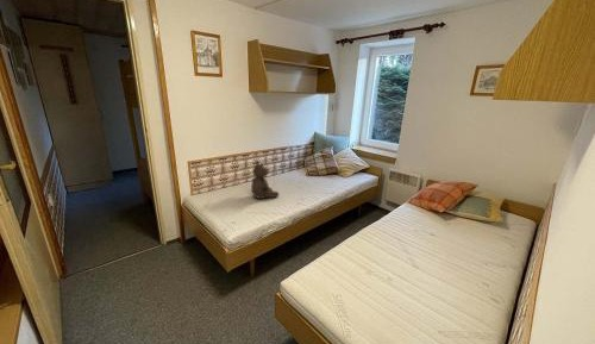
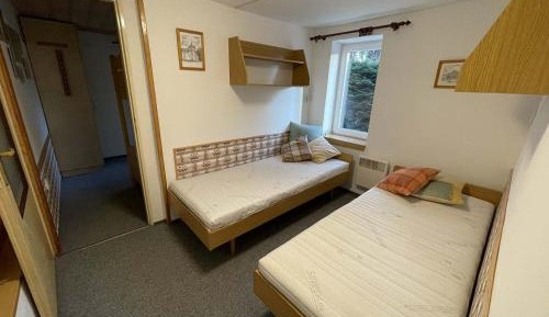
- teddy bear [250,160,280,200]
